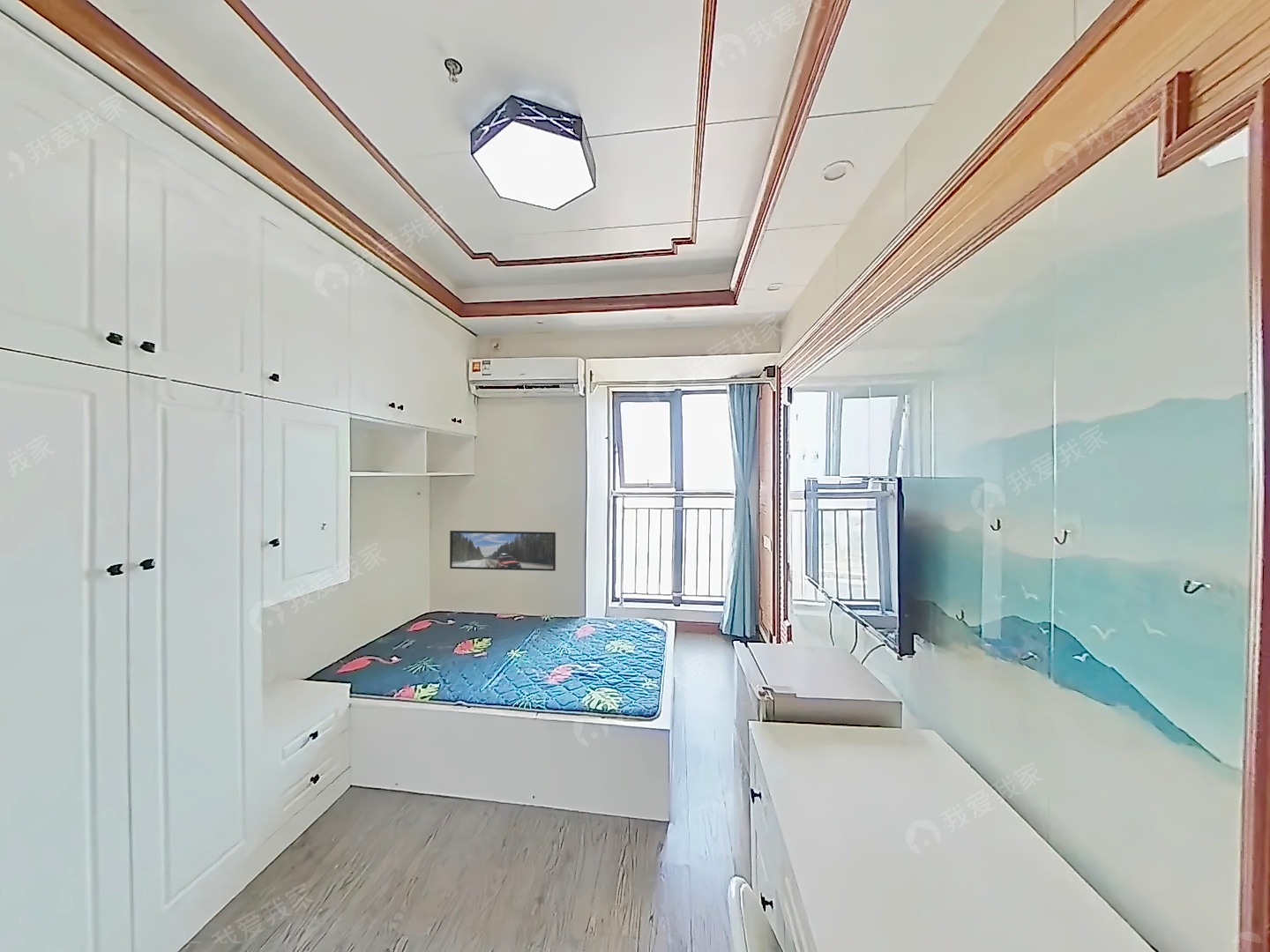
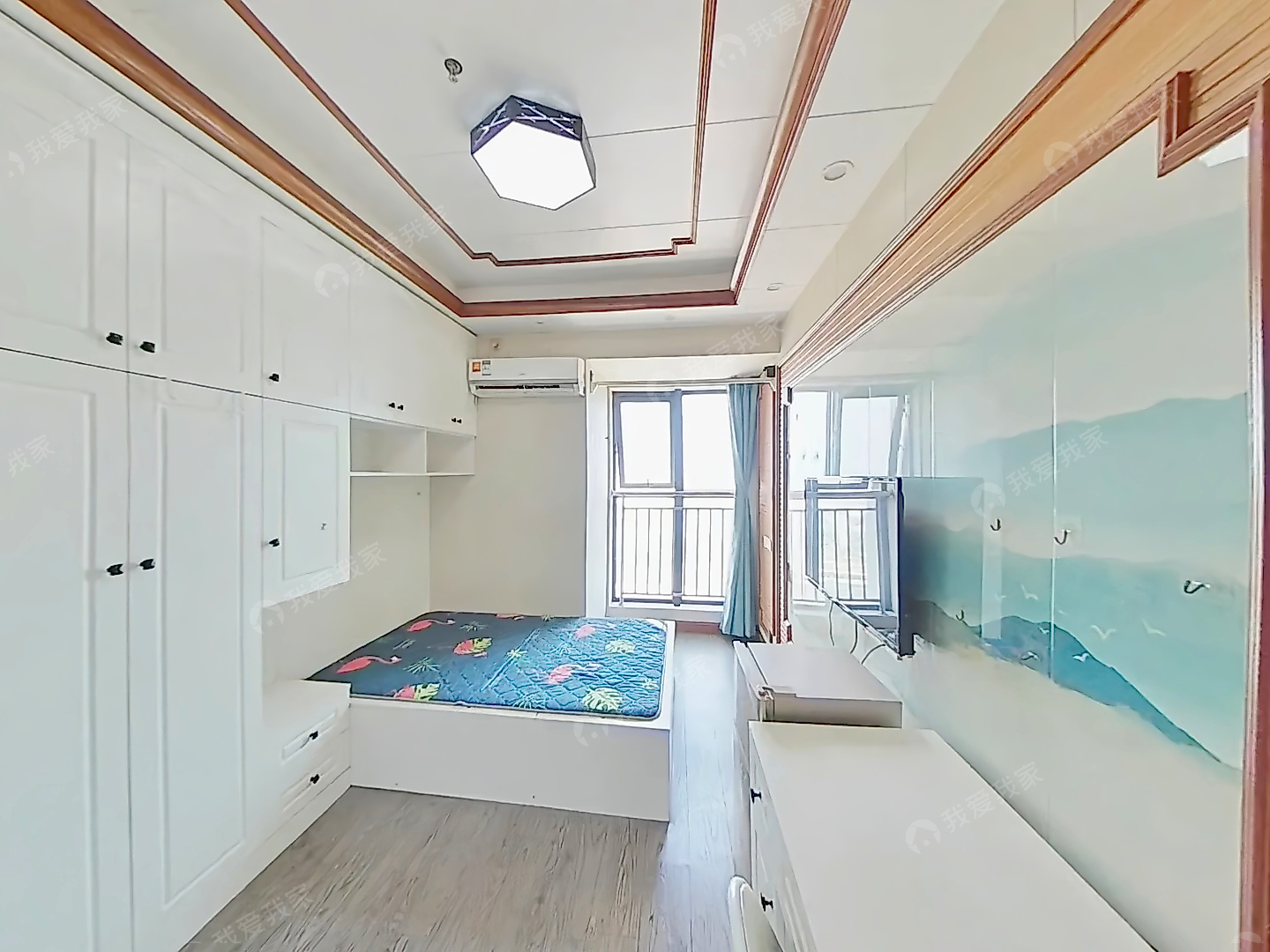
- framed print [449,530,557,572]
